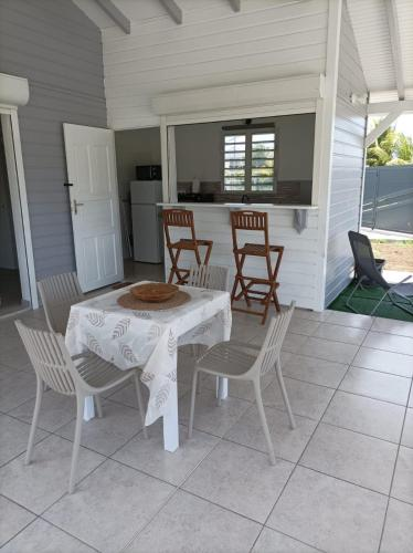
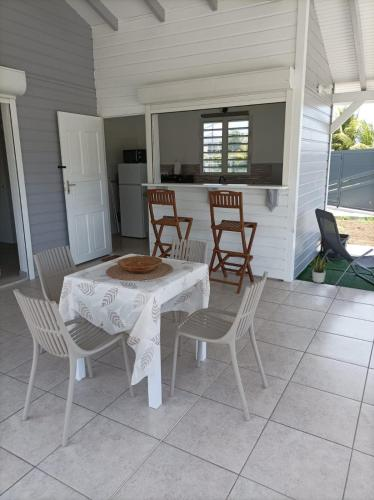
+ potted plant [309,253,331,284]
